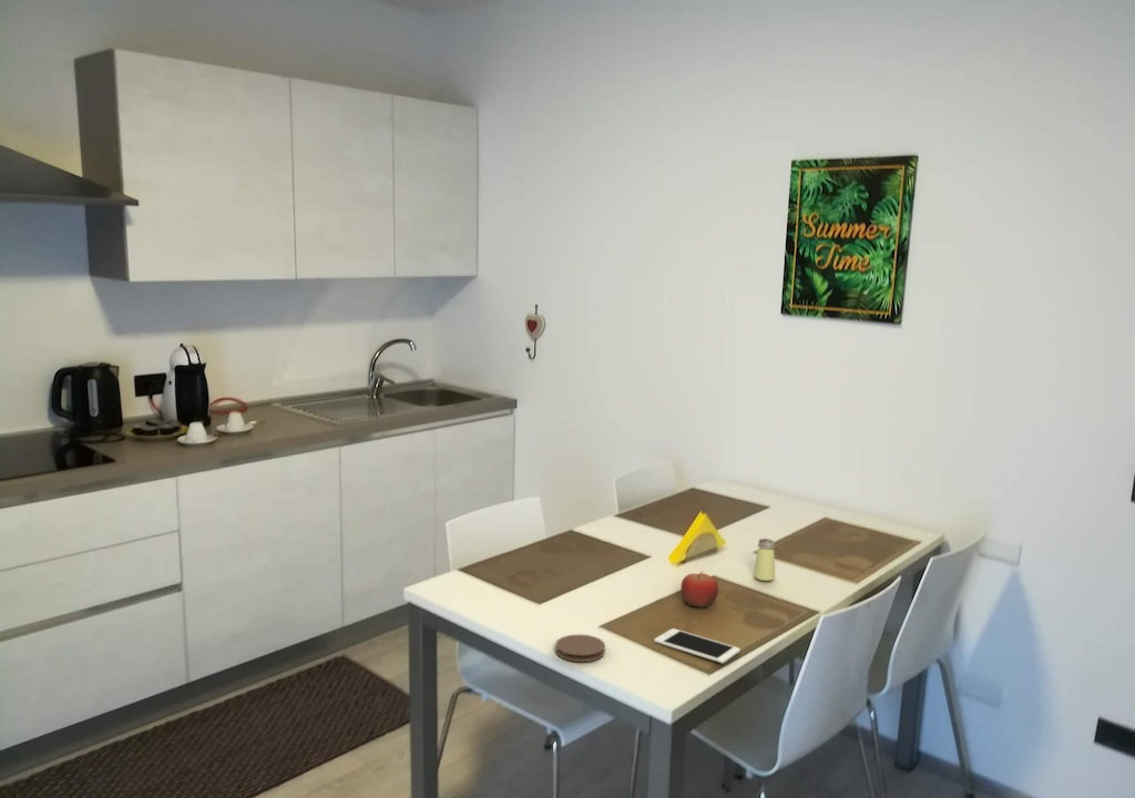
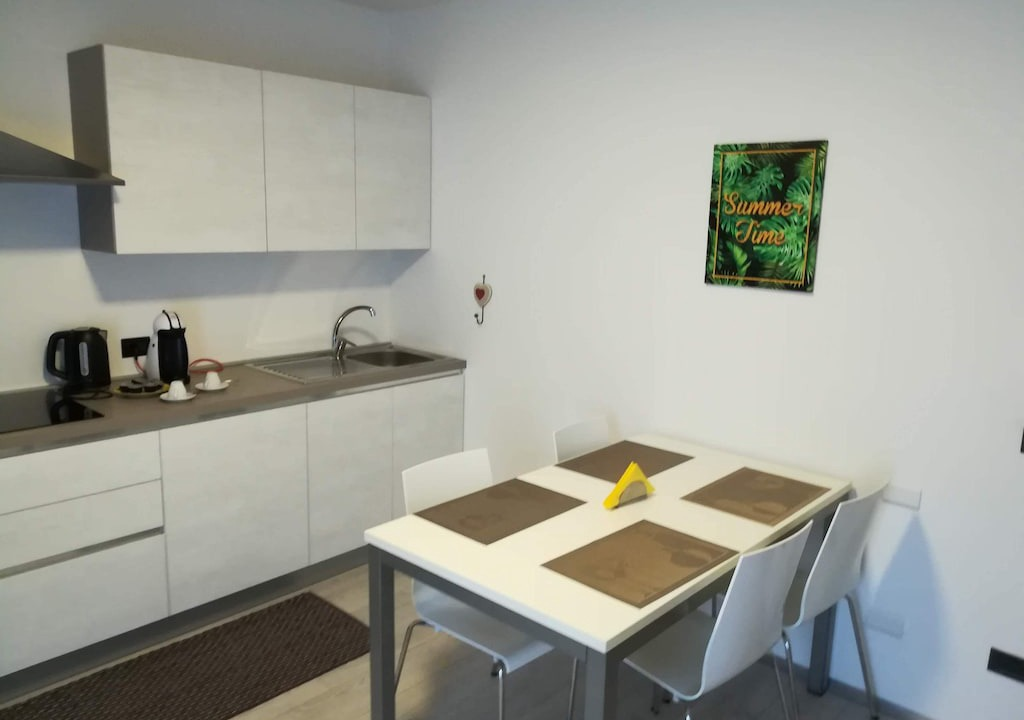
- cell phone [653,627,742,664]
- saltshaker [753,538,776,582]
- fruit [679,570,719,608]
- coaster [554,633,606,663]
